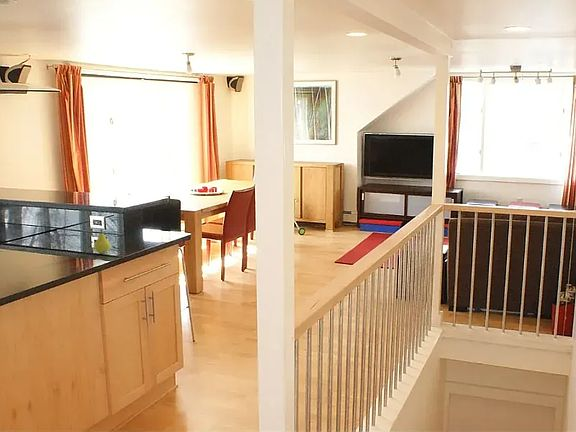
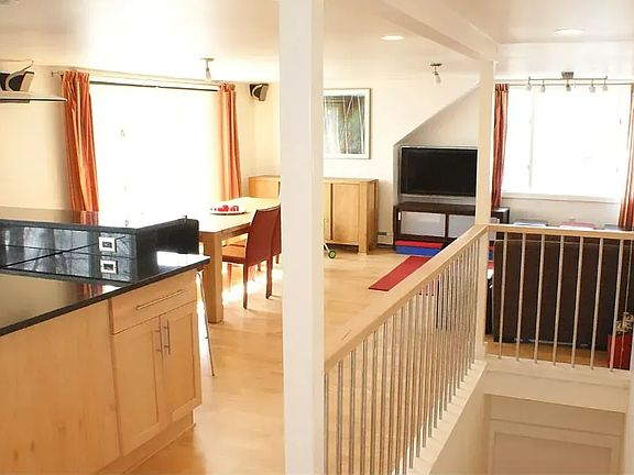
- fruit [93,230,111,254]
